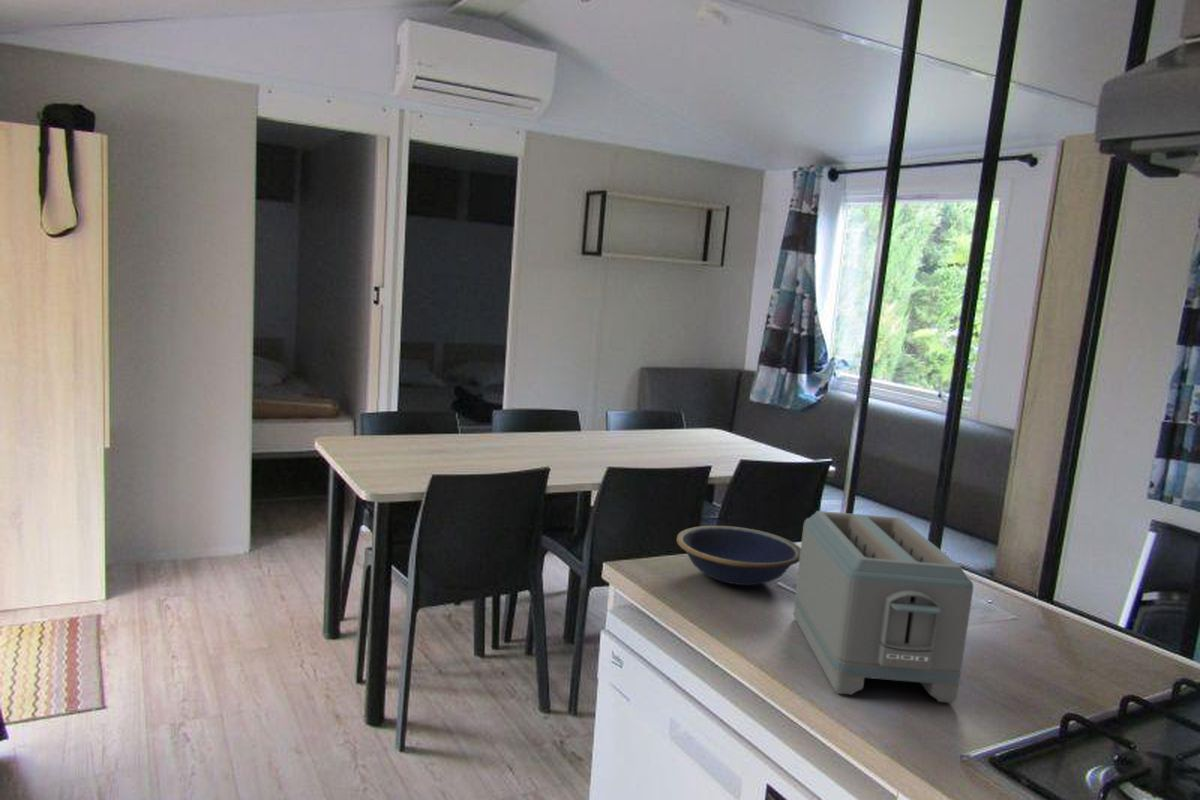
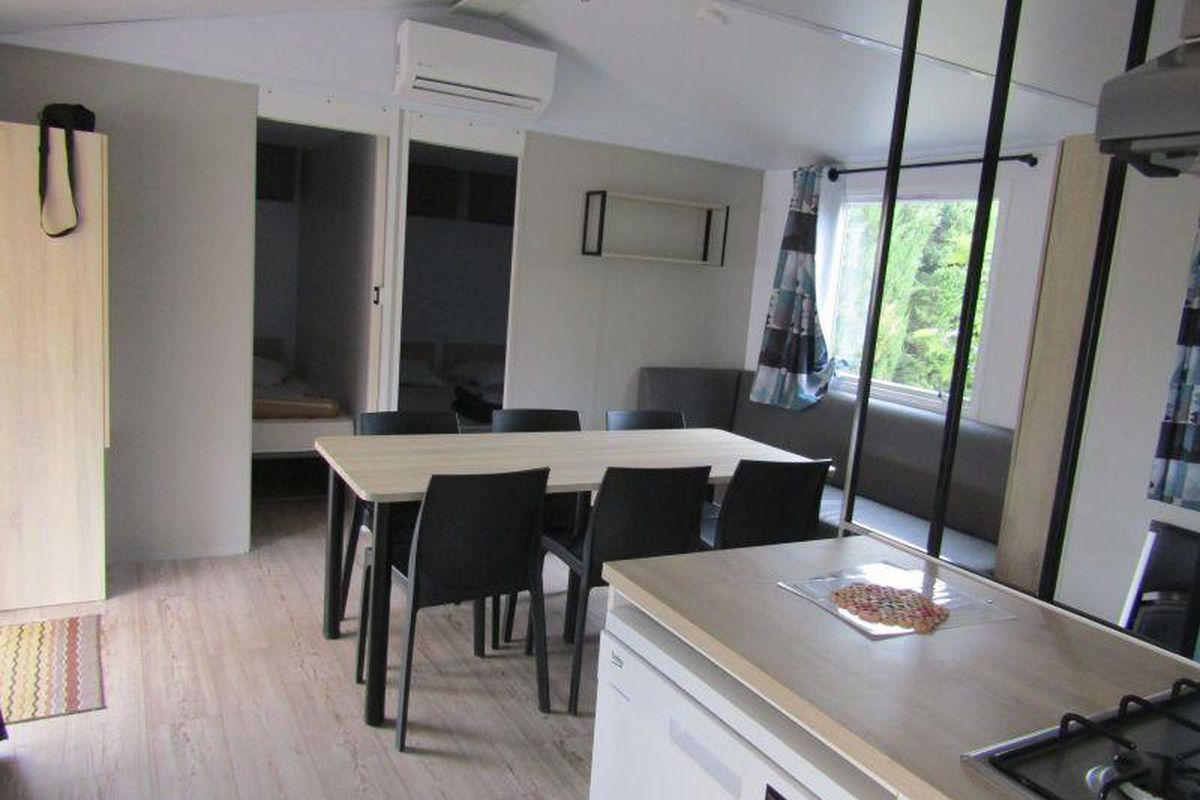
- bowl [676,525,801,586]
- toaster [793,510,974,704]
